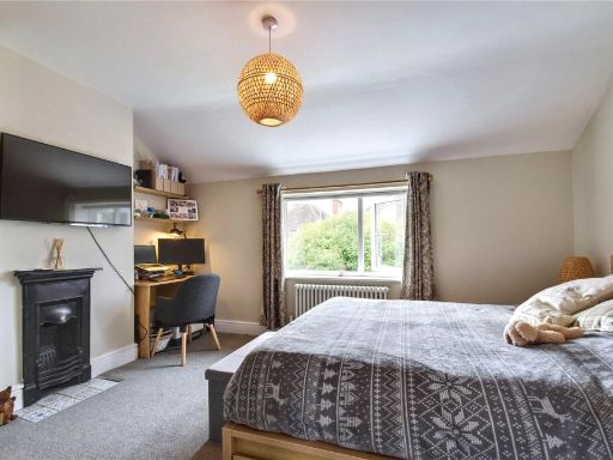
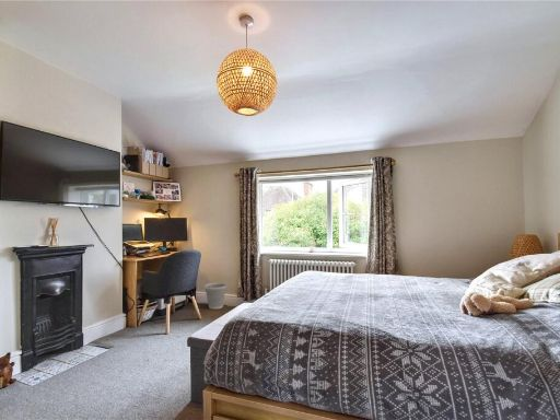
+ wastebasket [203,282,228,310]
